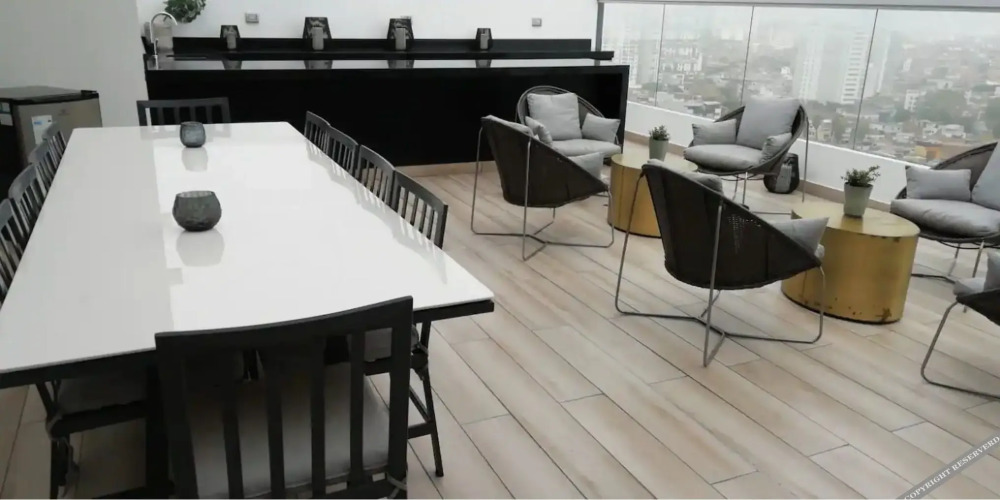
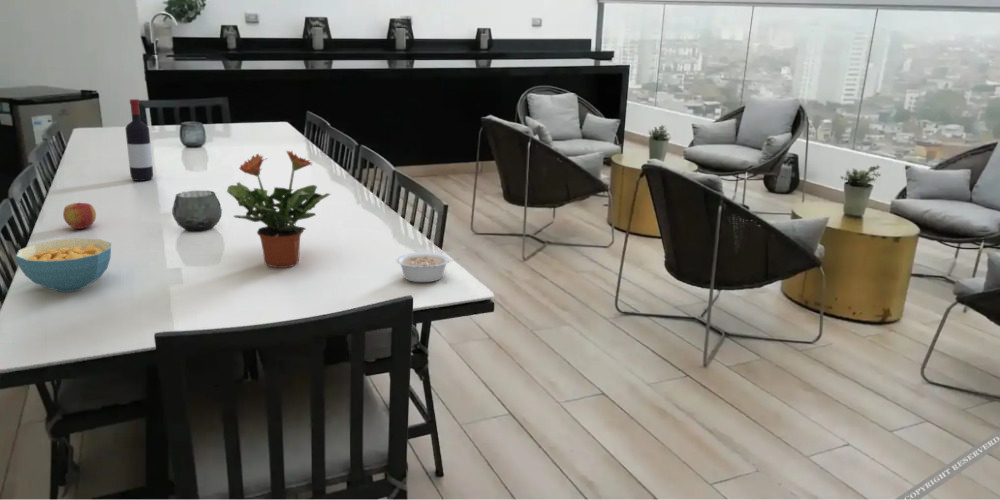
+ potted plant [226,149,332,269]
+ apple [62,201,97,230]
+ cereal bowl [15,237,112,293]
+ legume [395,252,461,283]
+ wine bottle [124,98,154,182]
